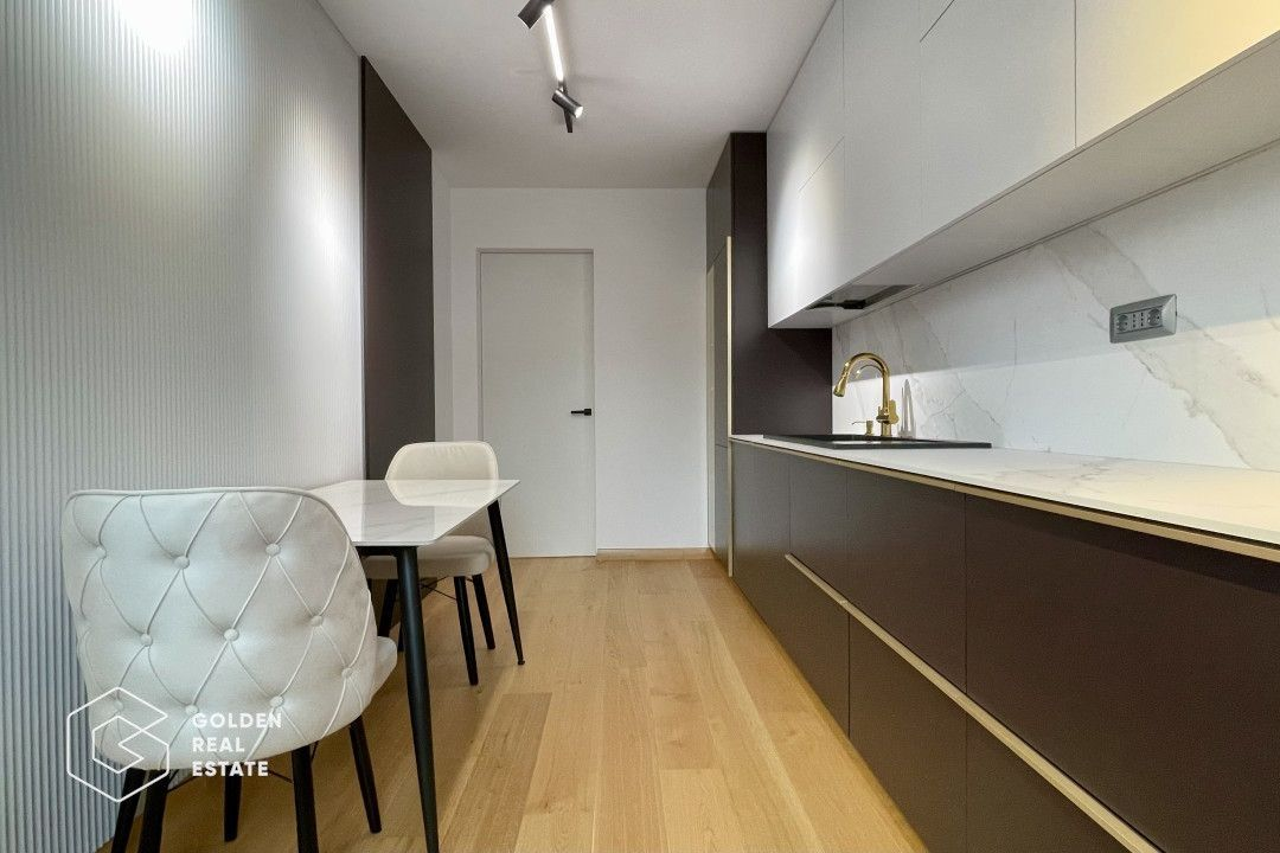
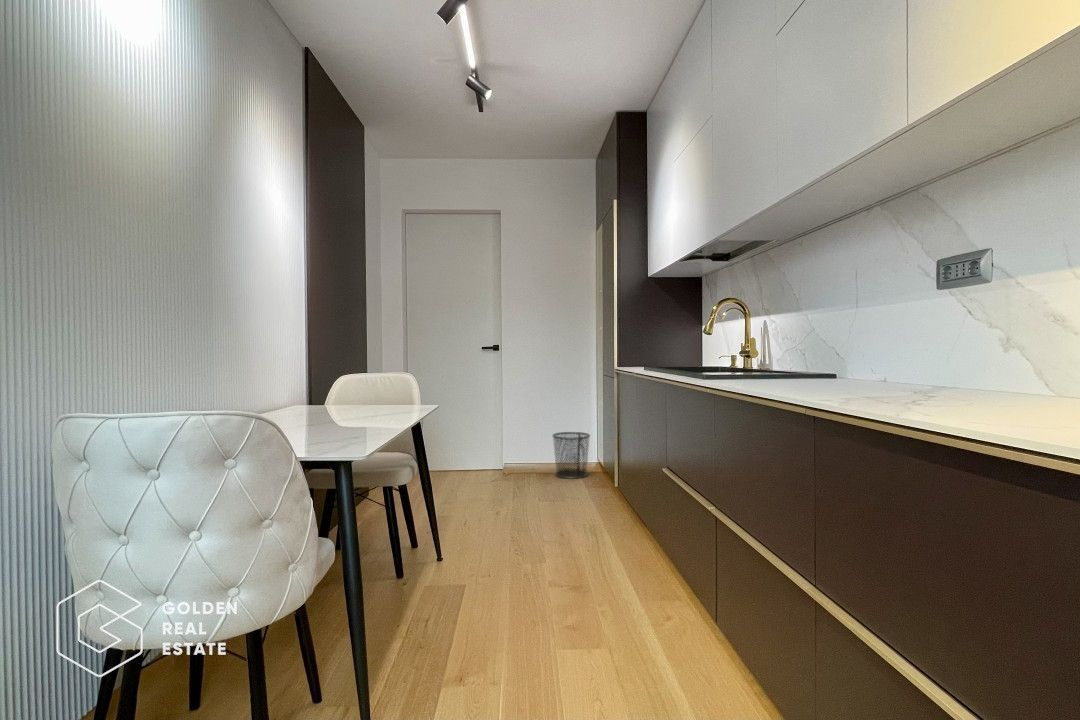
+ waste bin [551,431,591,480]
